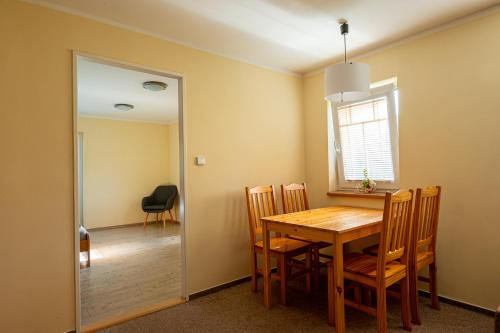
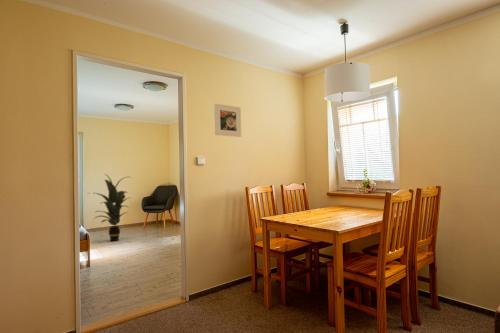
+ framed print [213,103,242,138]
+ indoor plant [86,173,132,242]
